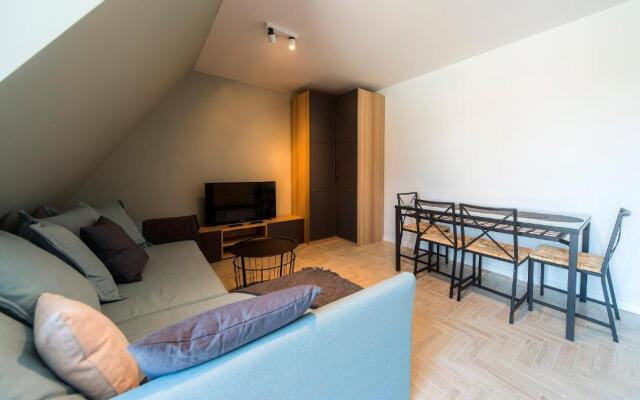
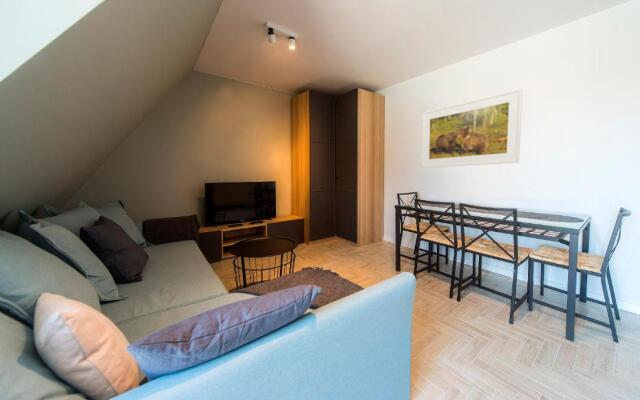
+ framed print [421,87,524,169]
